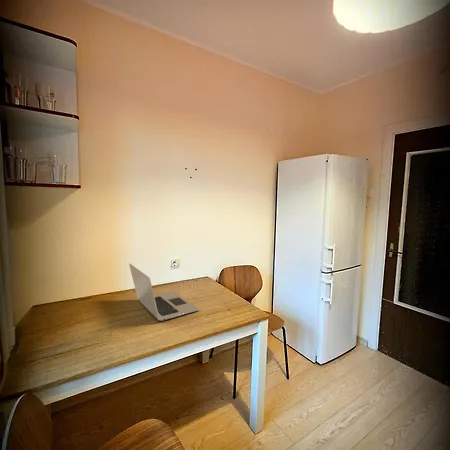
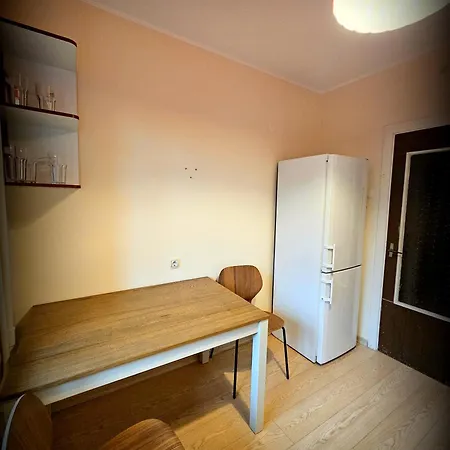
- laptop [128,263,200,321]
